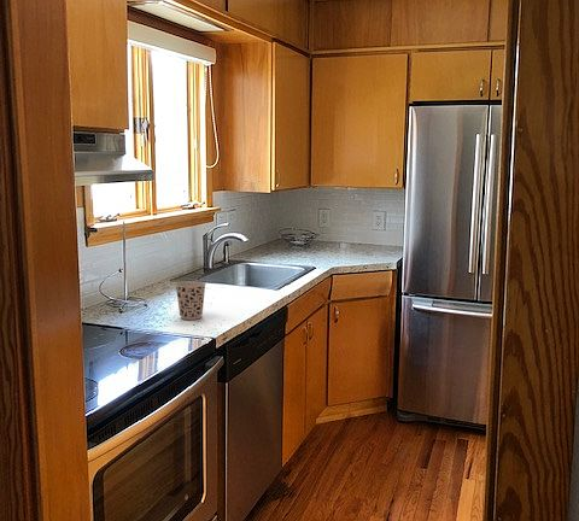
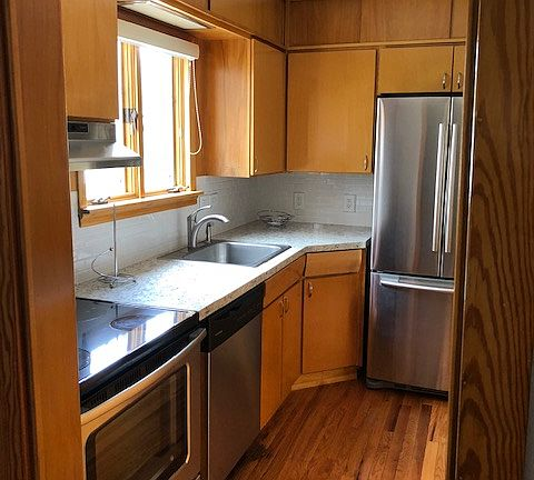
- cup [174,280,207,321]
